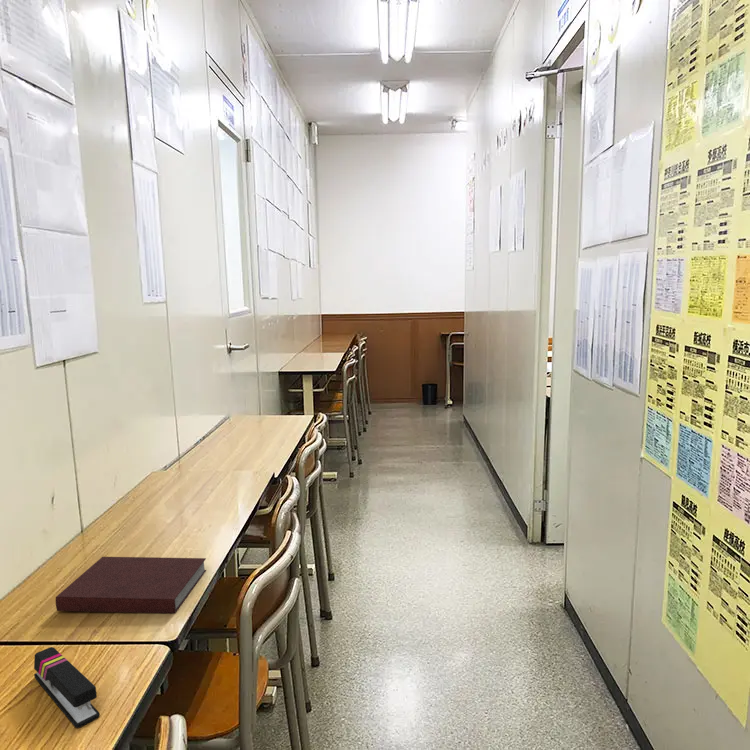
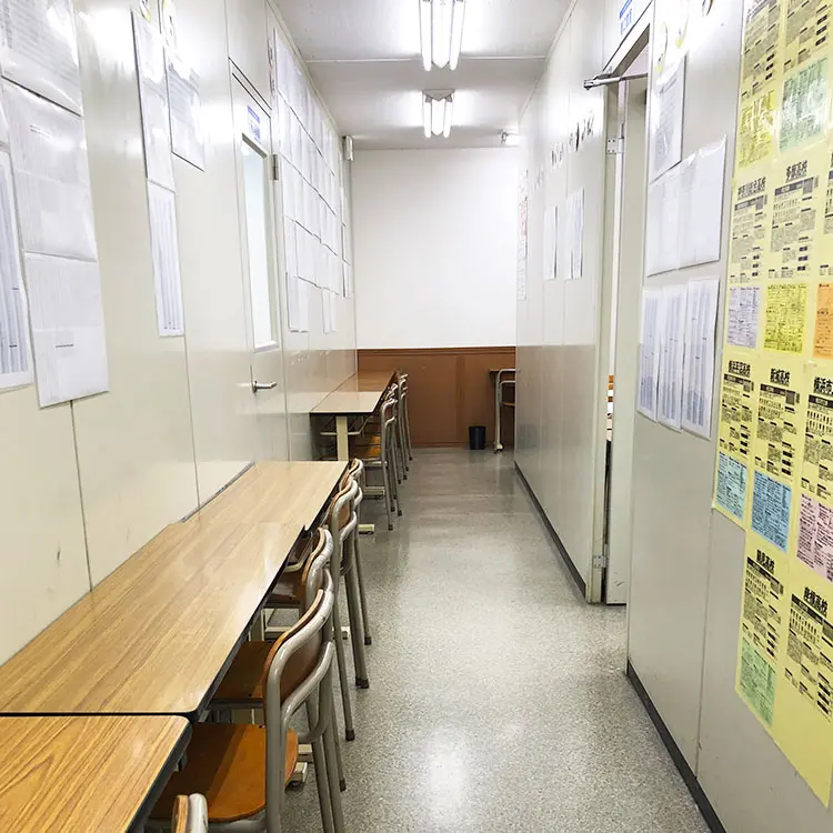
- stapler [33,646,101,729]
- notebook [55,556,207,615]
